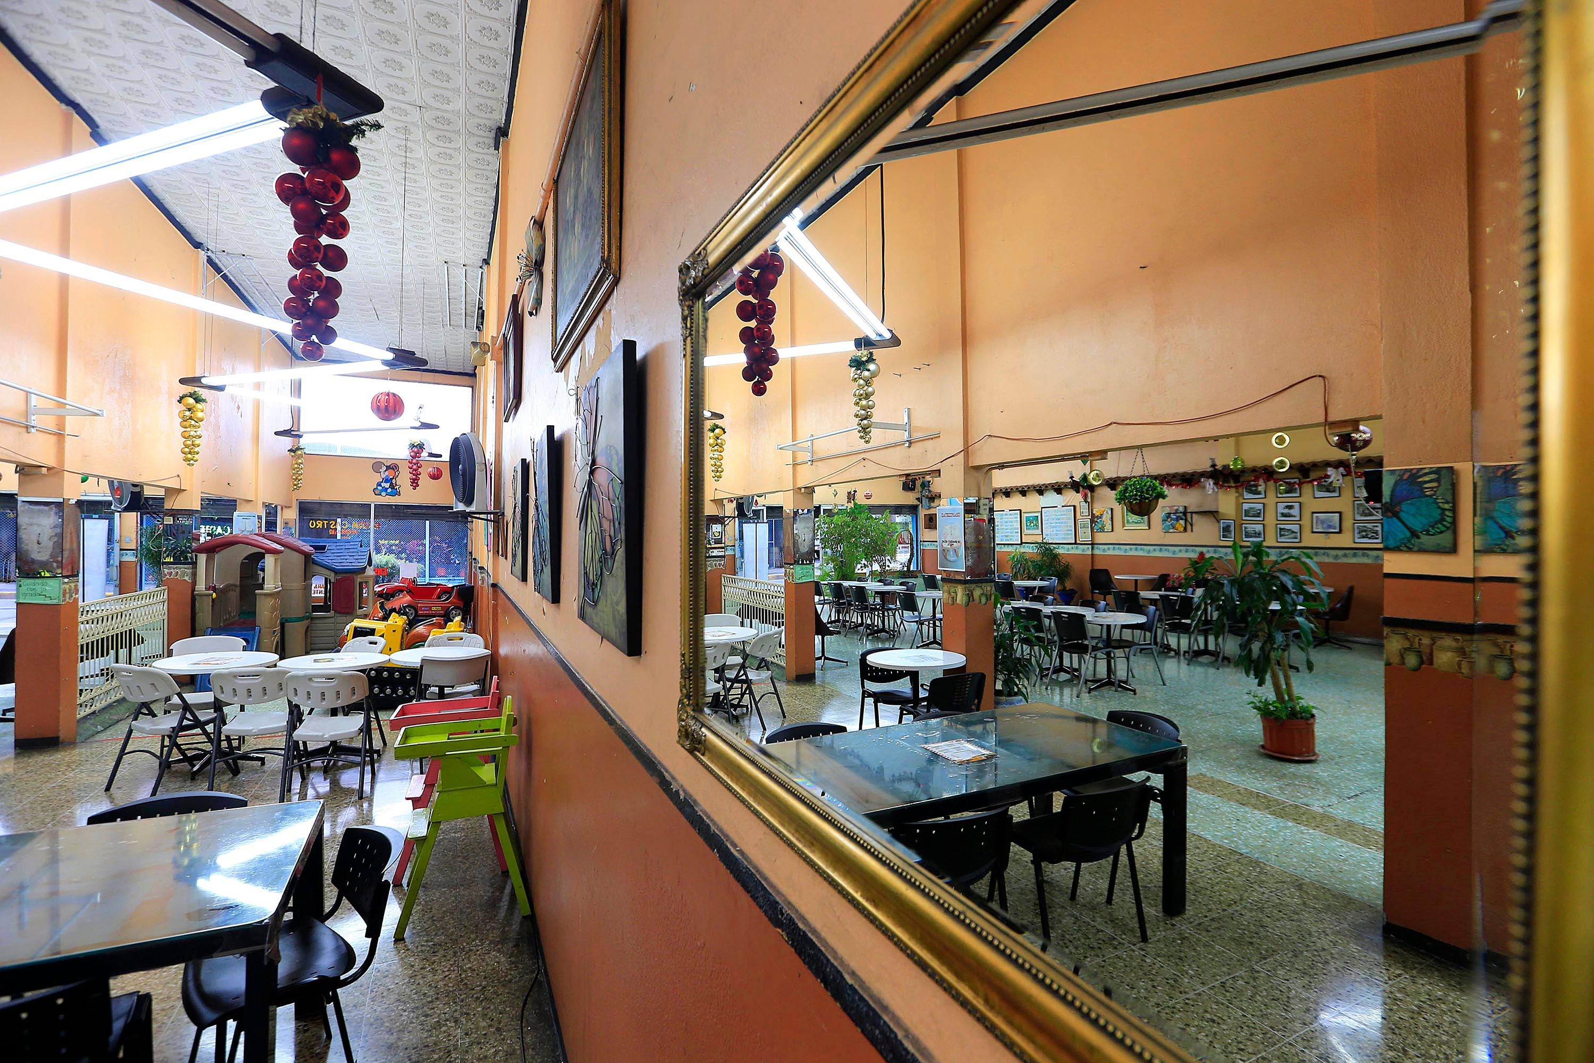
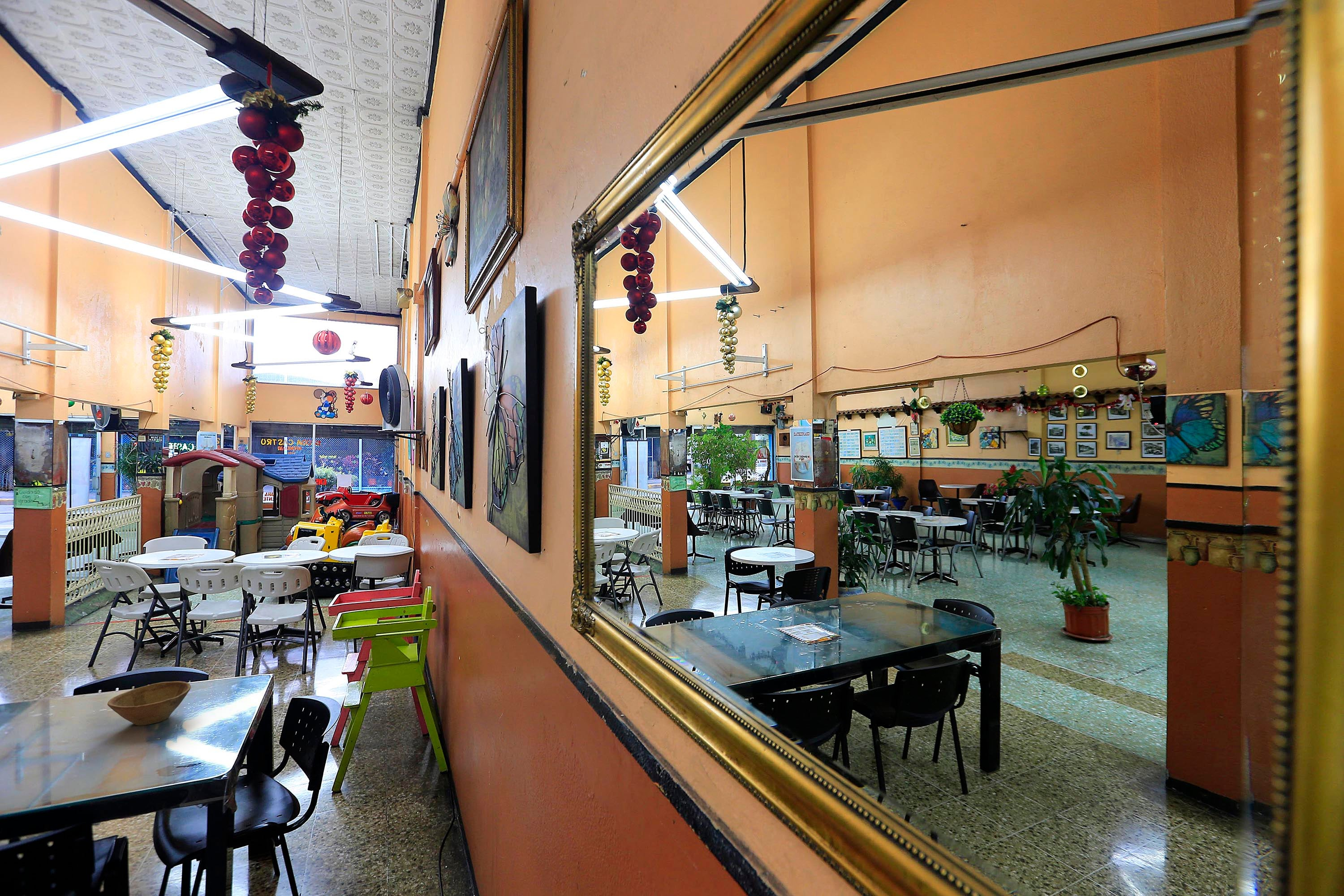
+ bowl [107,681,191,726]
